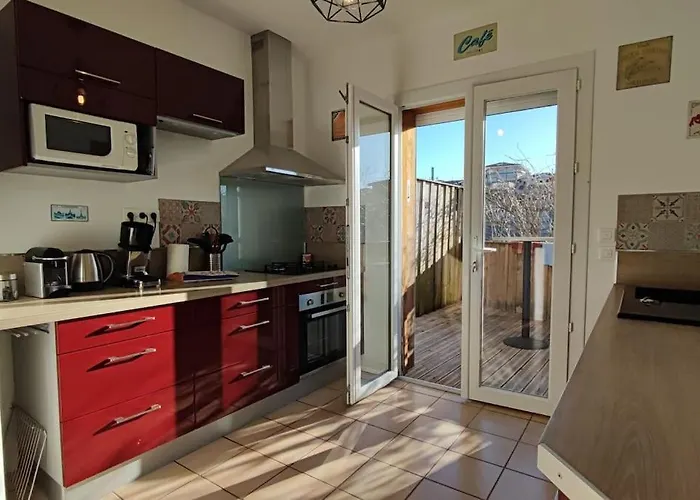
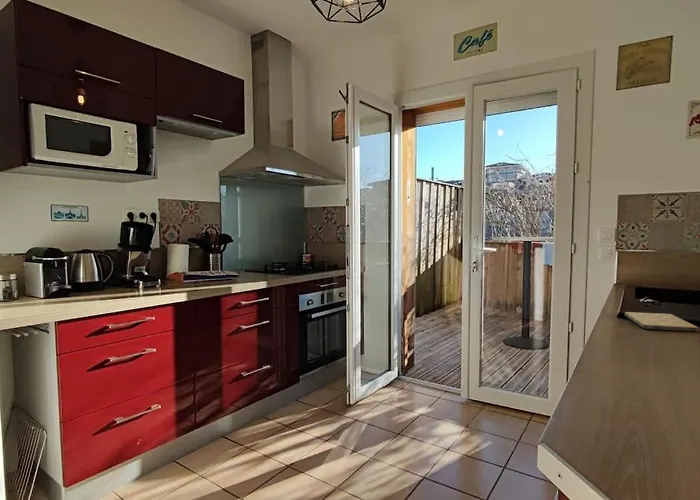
+ cutting board [624,311,700,332]
